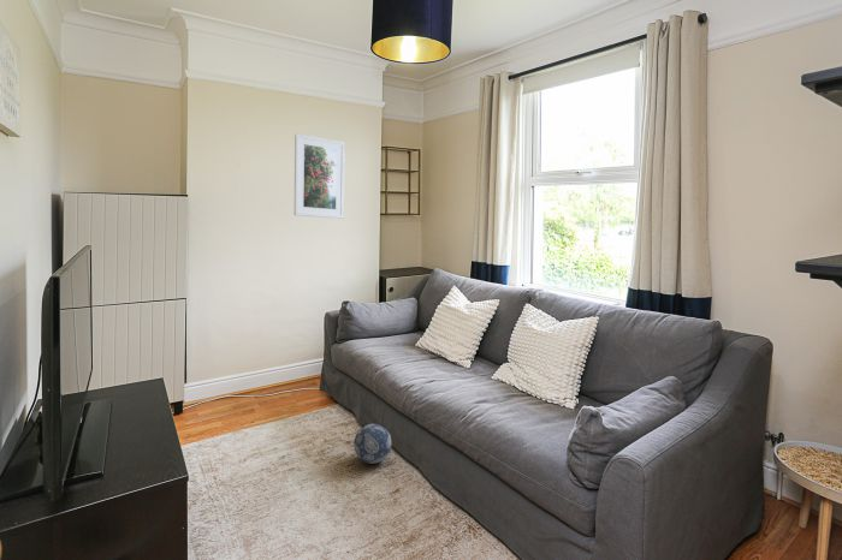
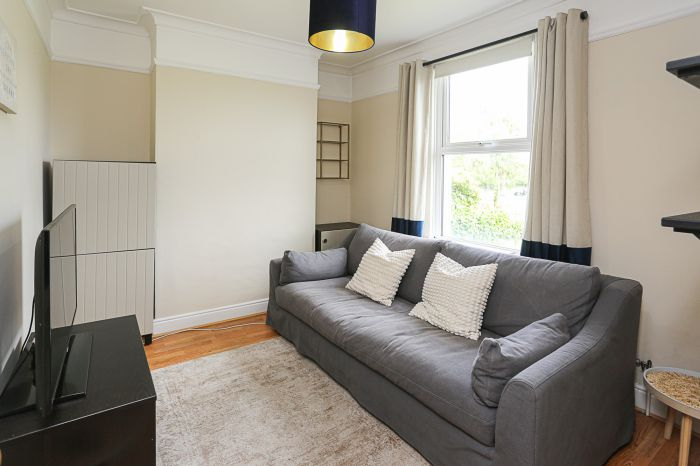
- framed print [293,133,346,220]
- decorative ball [352,423,393,465]
